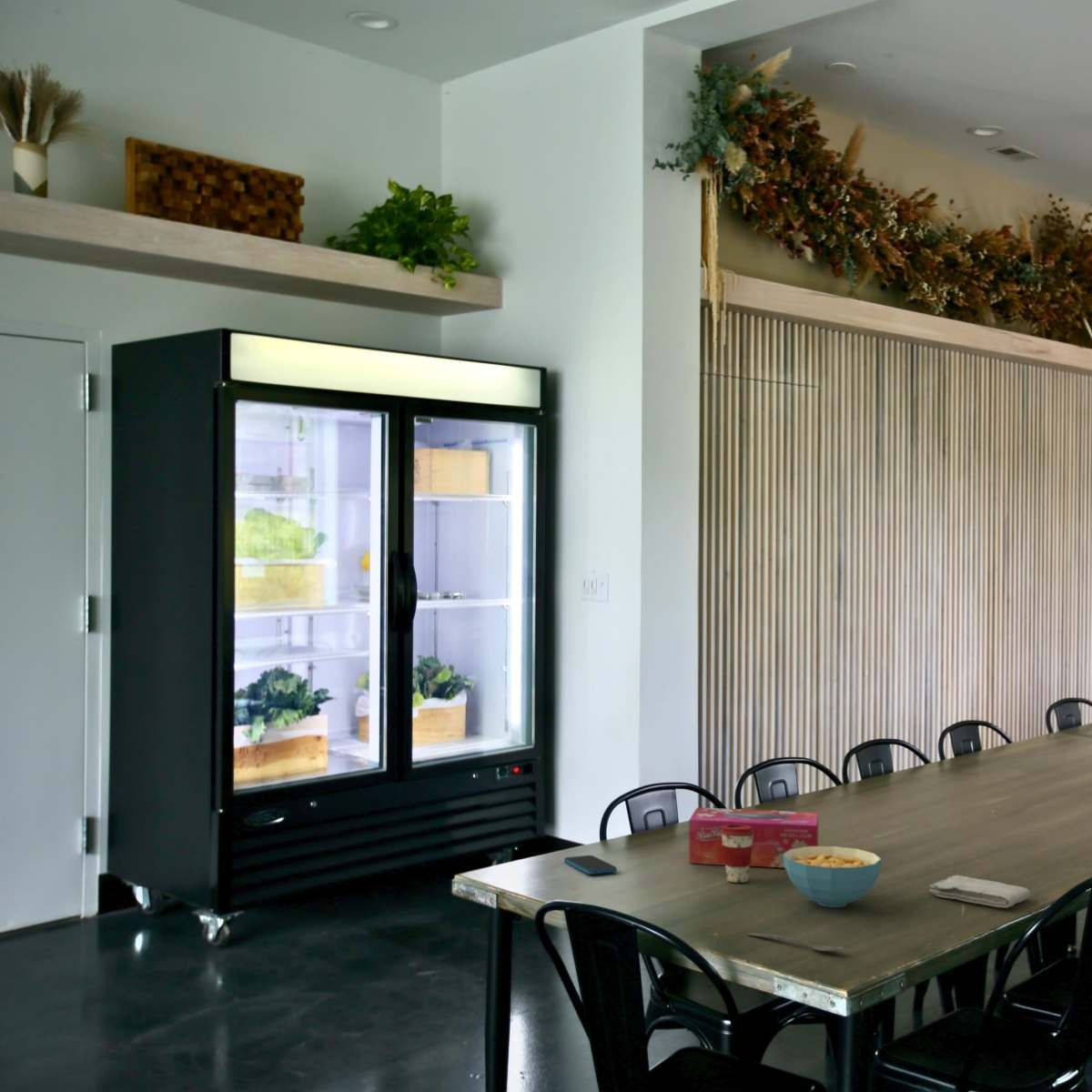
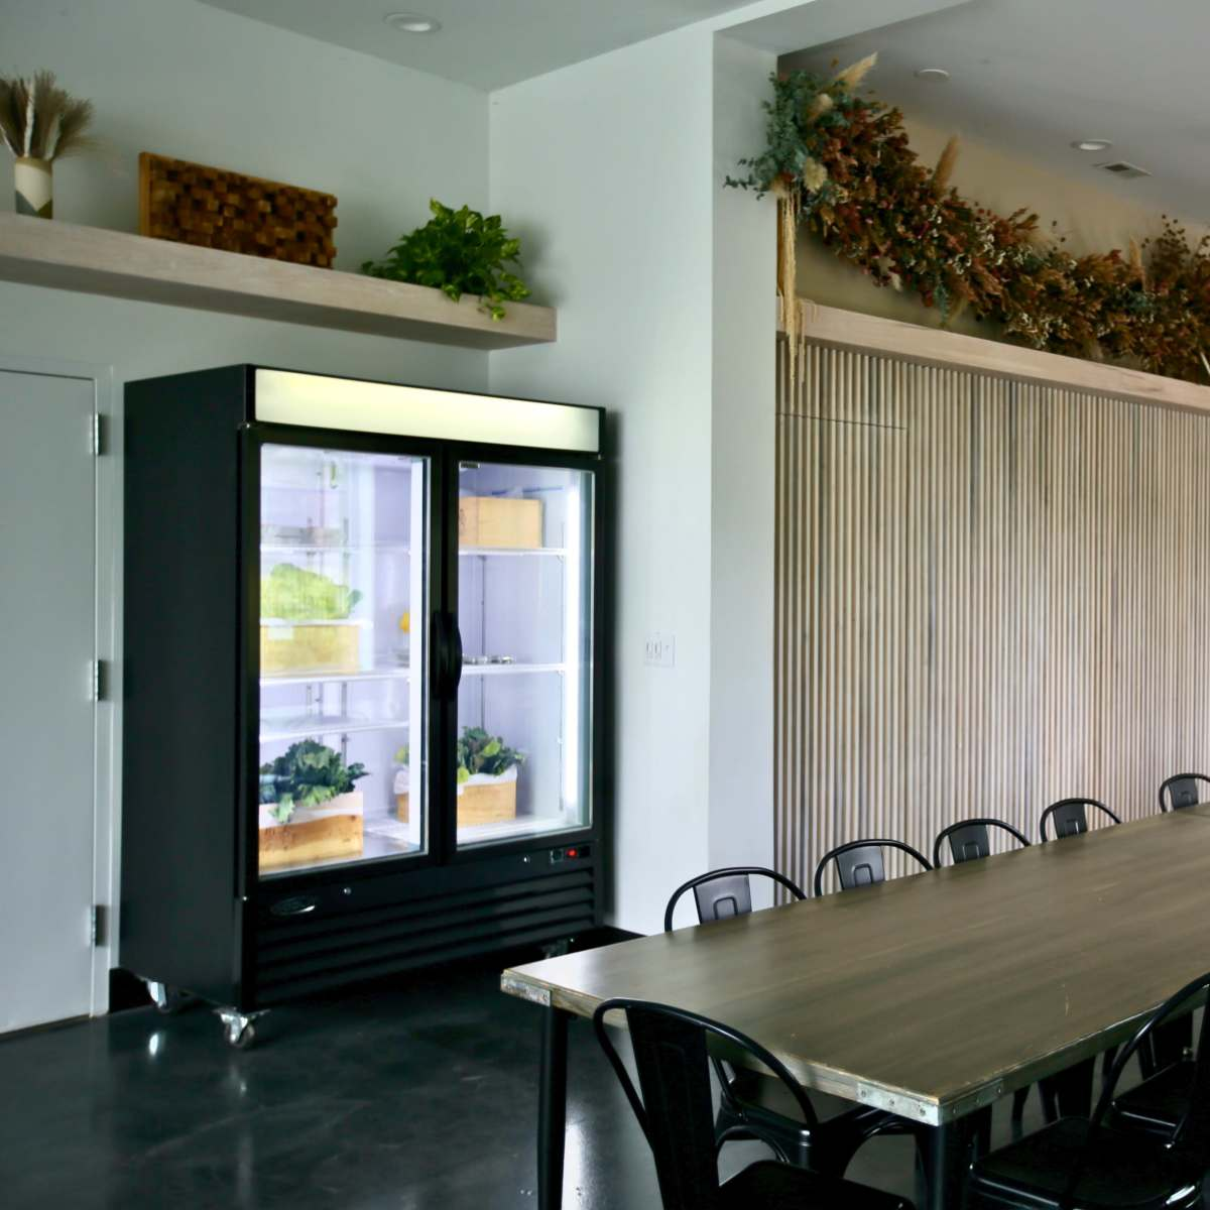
- tissue box [688,807,819,868]
- cereal bowl [783,845,883,908]
- coffee cup [720,824,754,884]
- spoon [747,932,845,953]
- washcloth [929,875,1031,909]
- smartphone [563,854,618,875]
